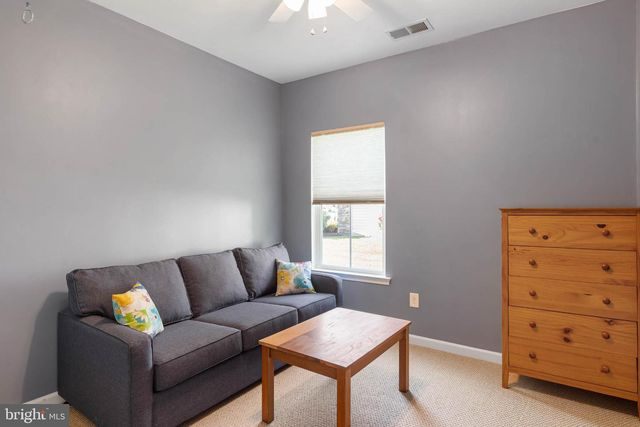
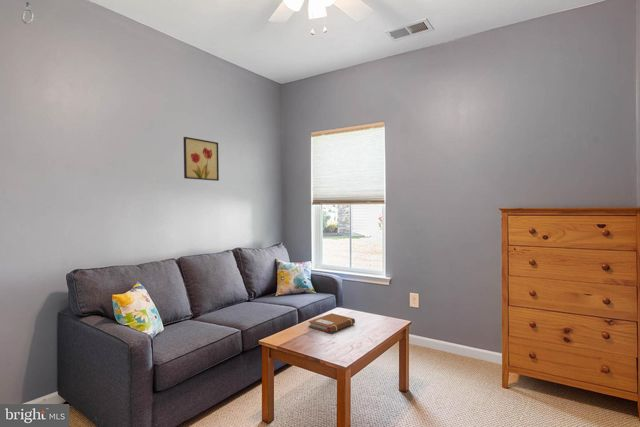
+ wall art [183,136,220,182]
+ notebook [308,312,356,334]
